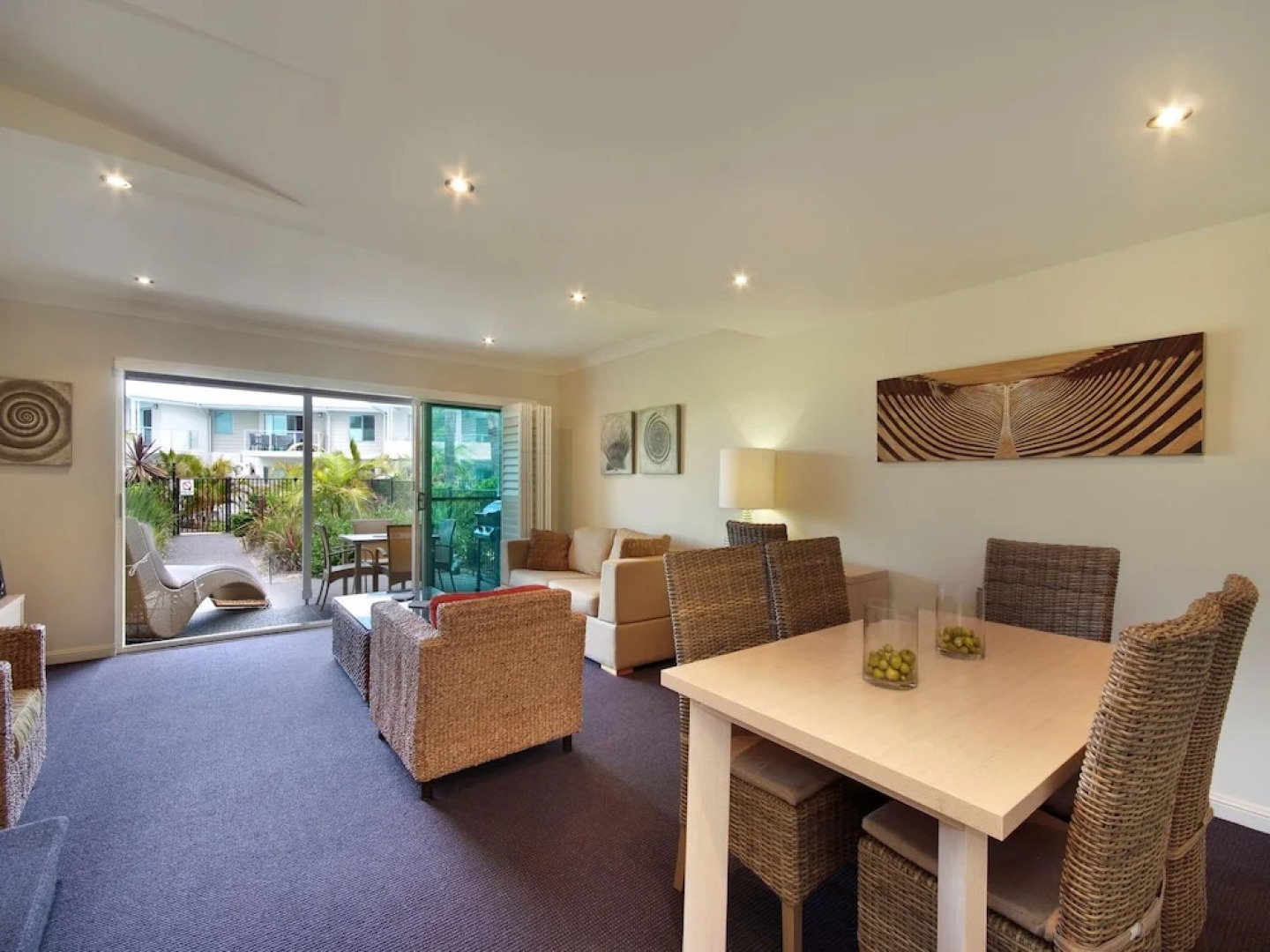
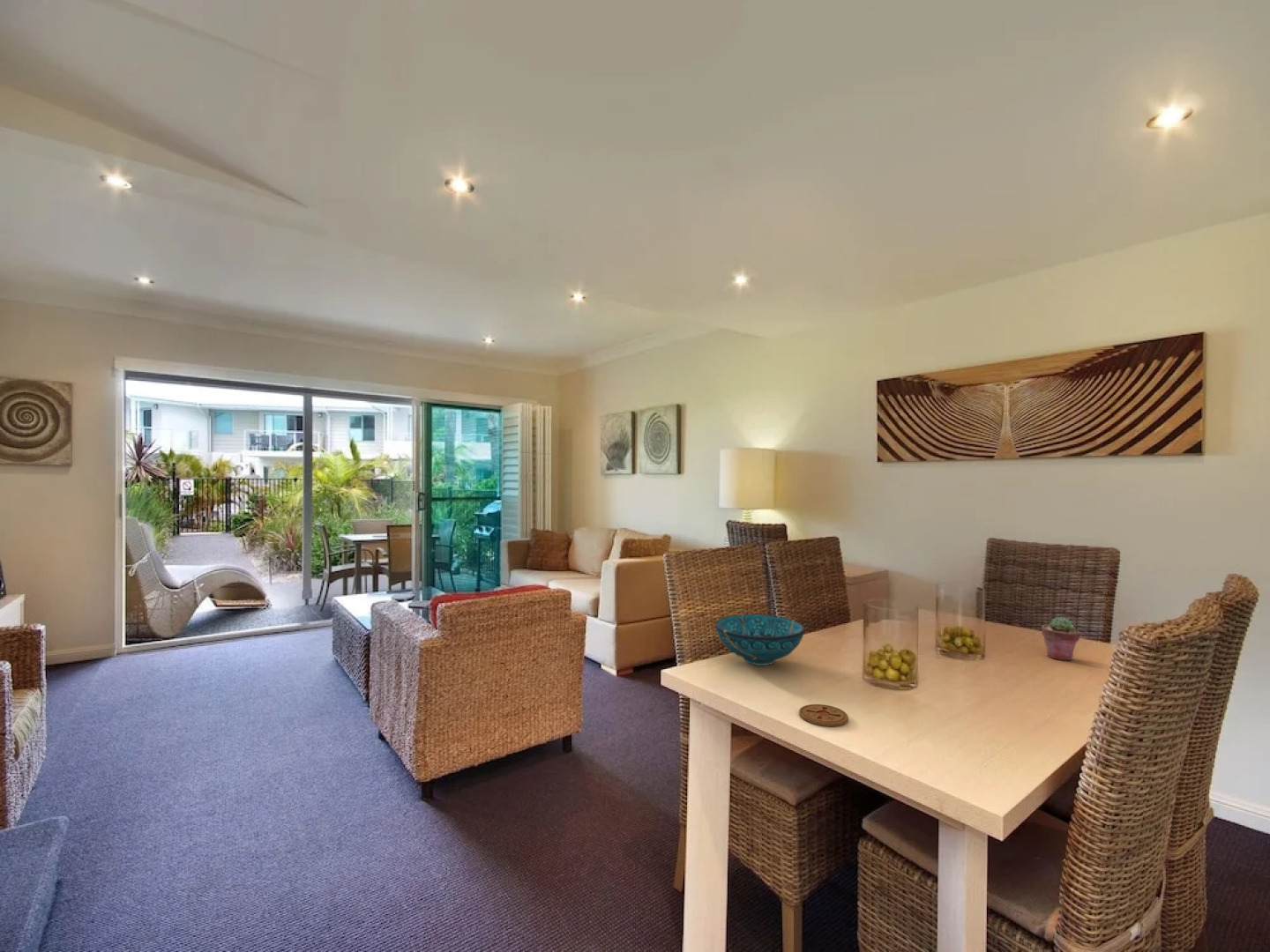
+ coaster [798,703,849,727]
+ decorative bowl [713,614,806,666]
+ potted succulent [1041,616,1080,661]
